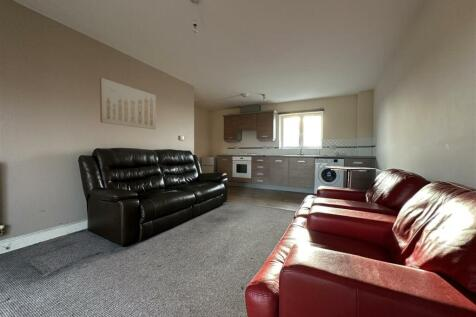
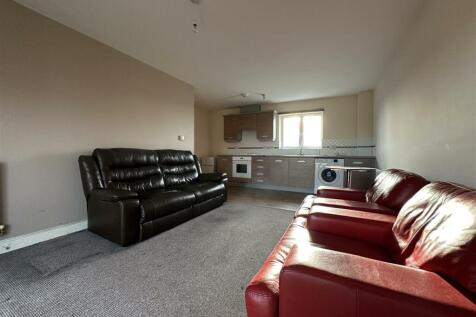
- wall art [99,77,157,130]
